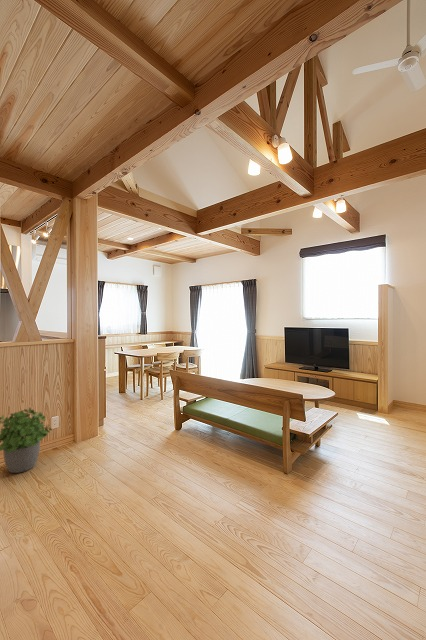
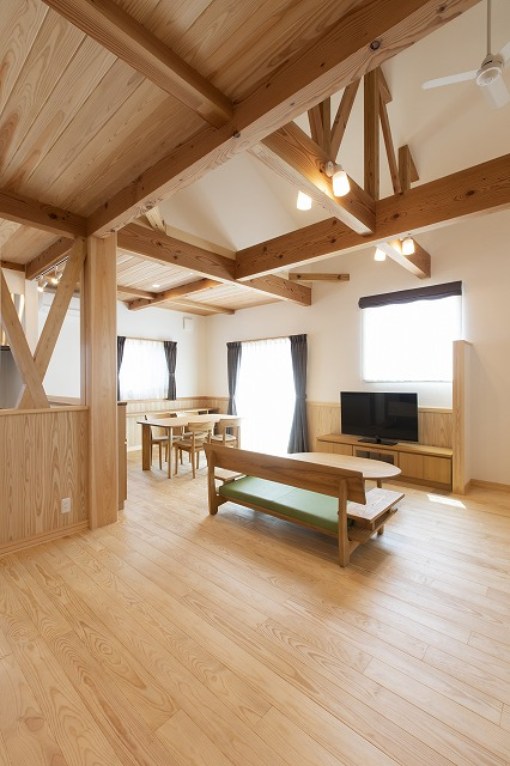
- potted plant [0,407,53,474]
